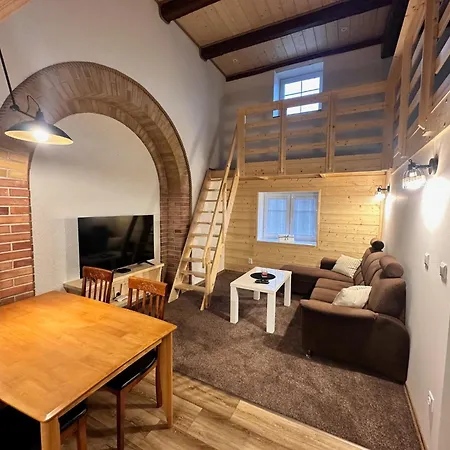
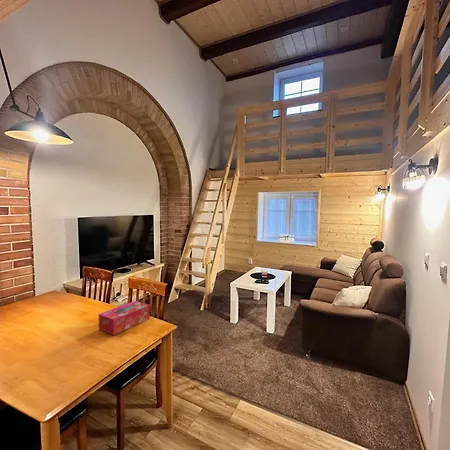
+ tissue box [98,300,151,336]
